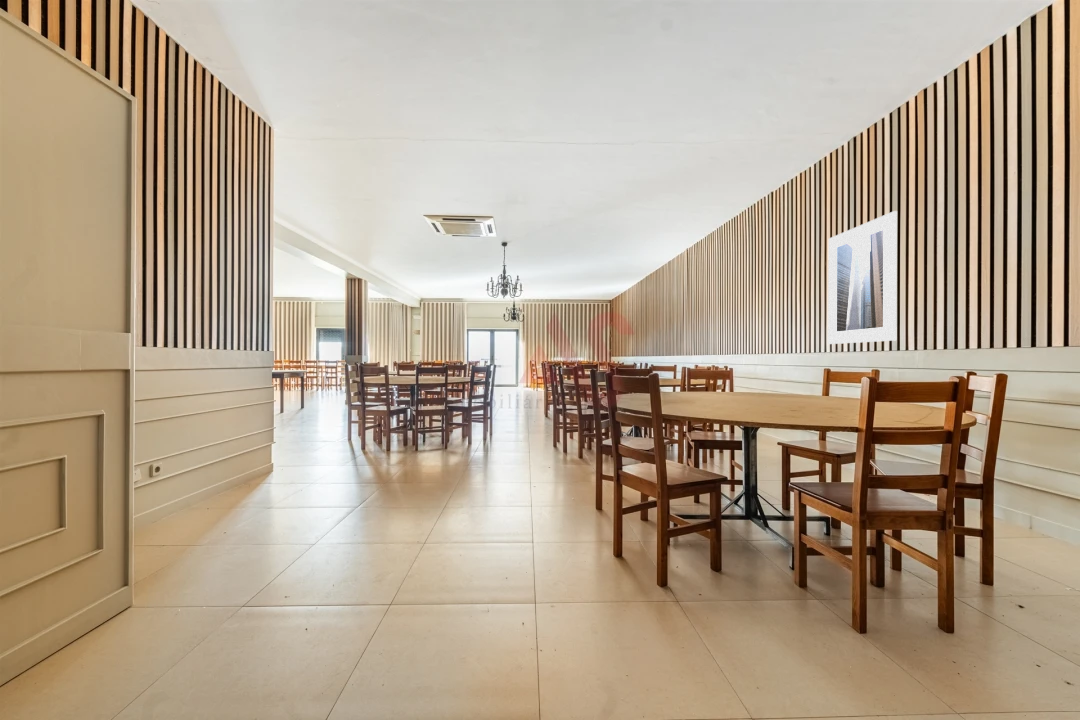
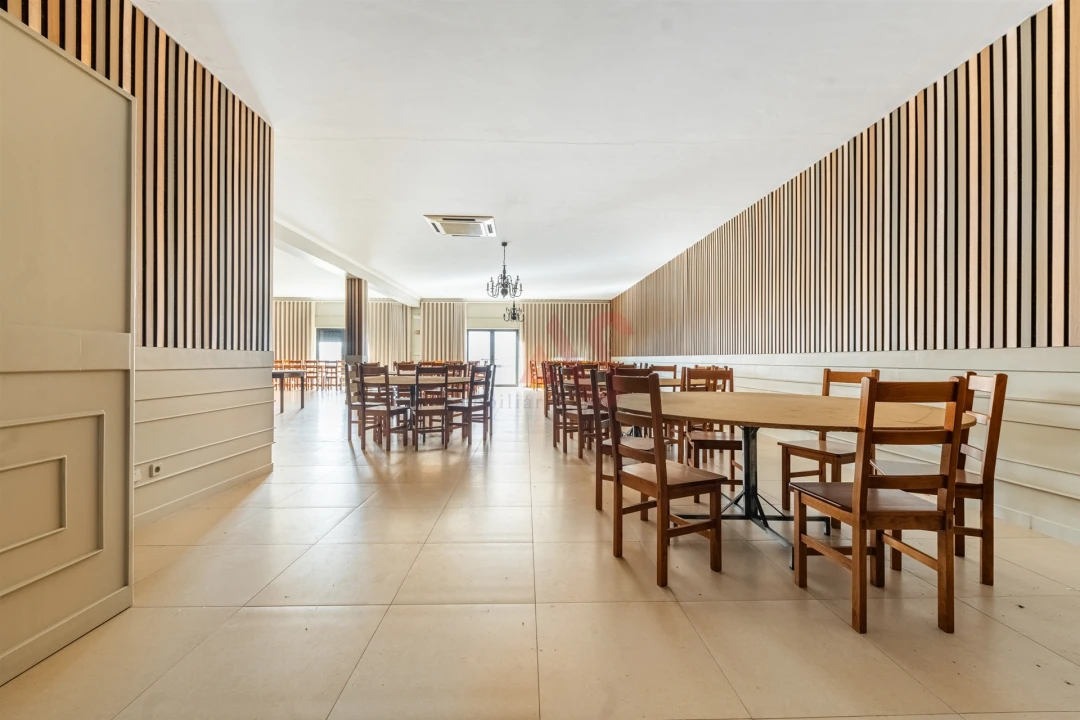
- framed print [827,210,898,345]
